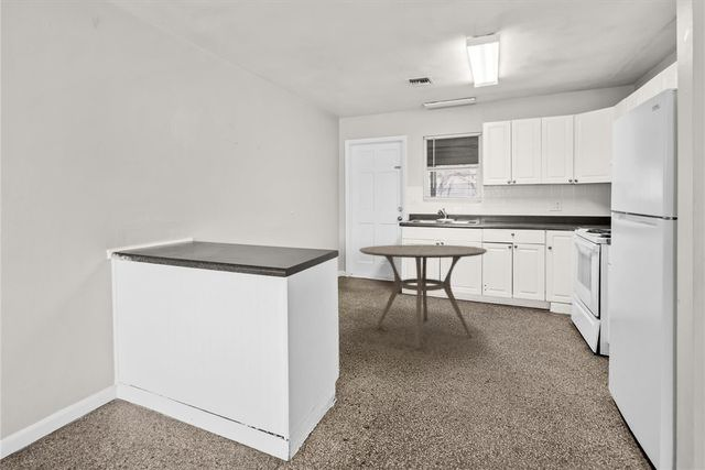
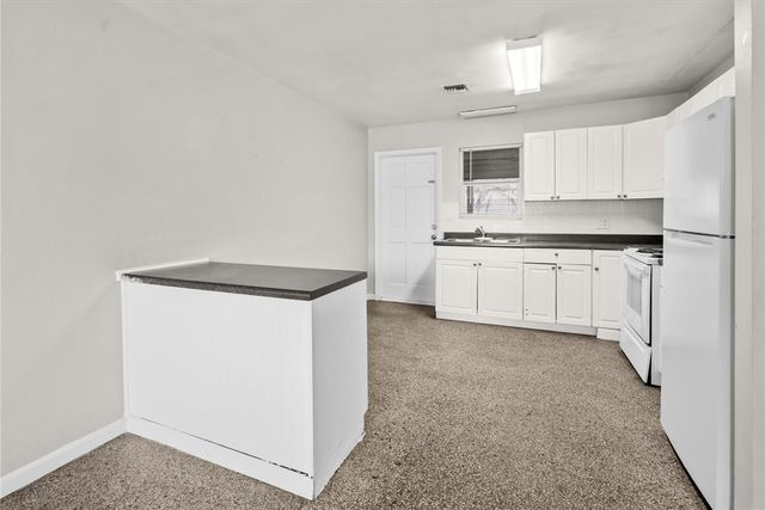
- dining table [358,243,488,350]
